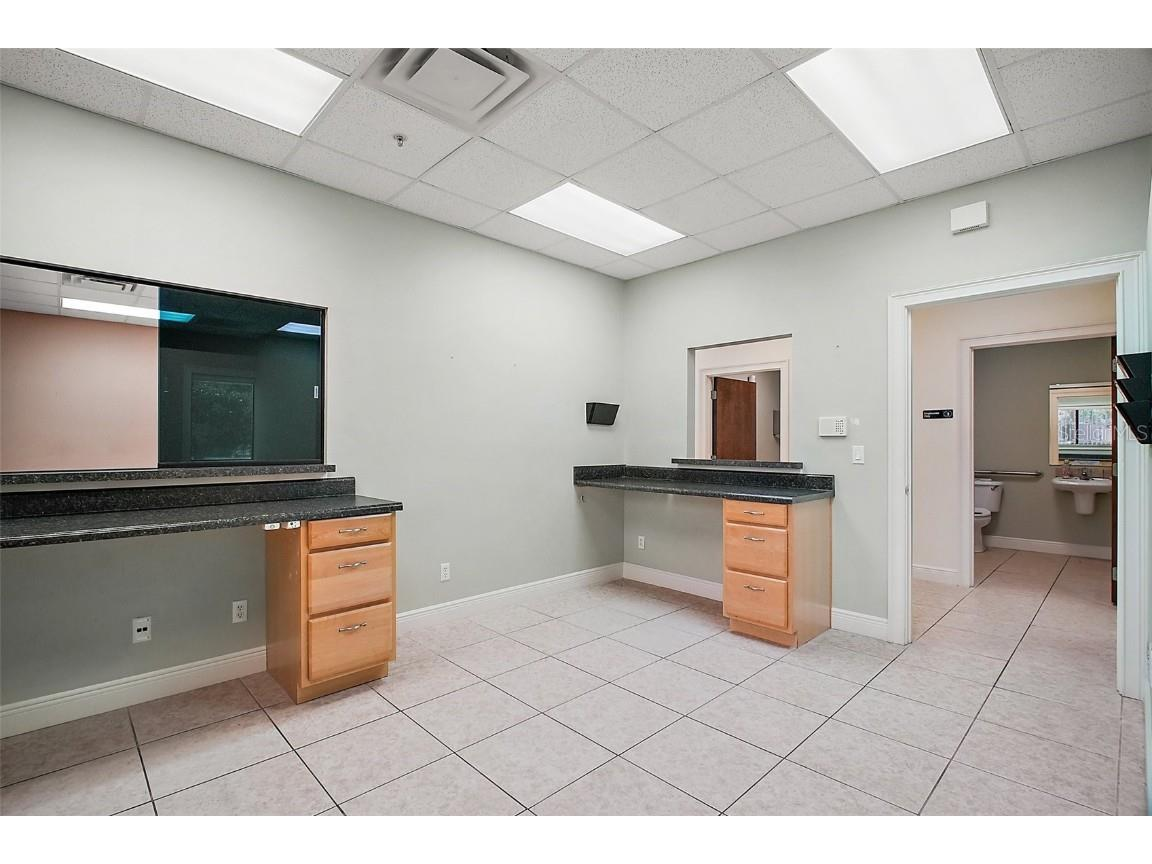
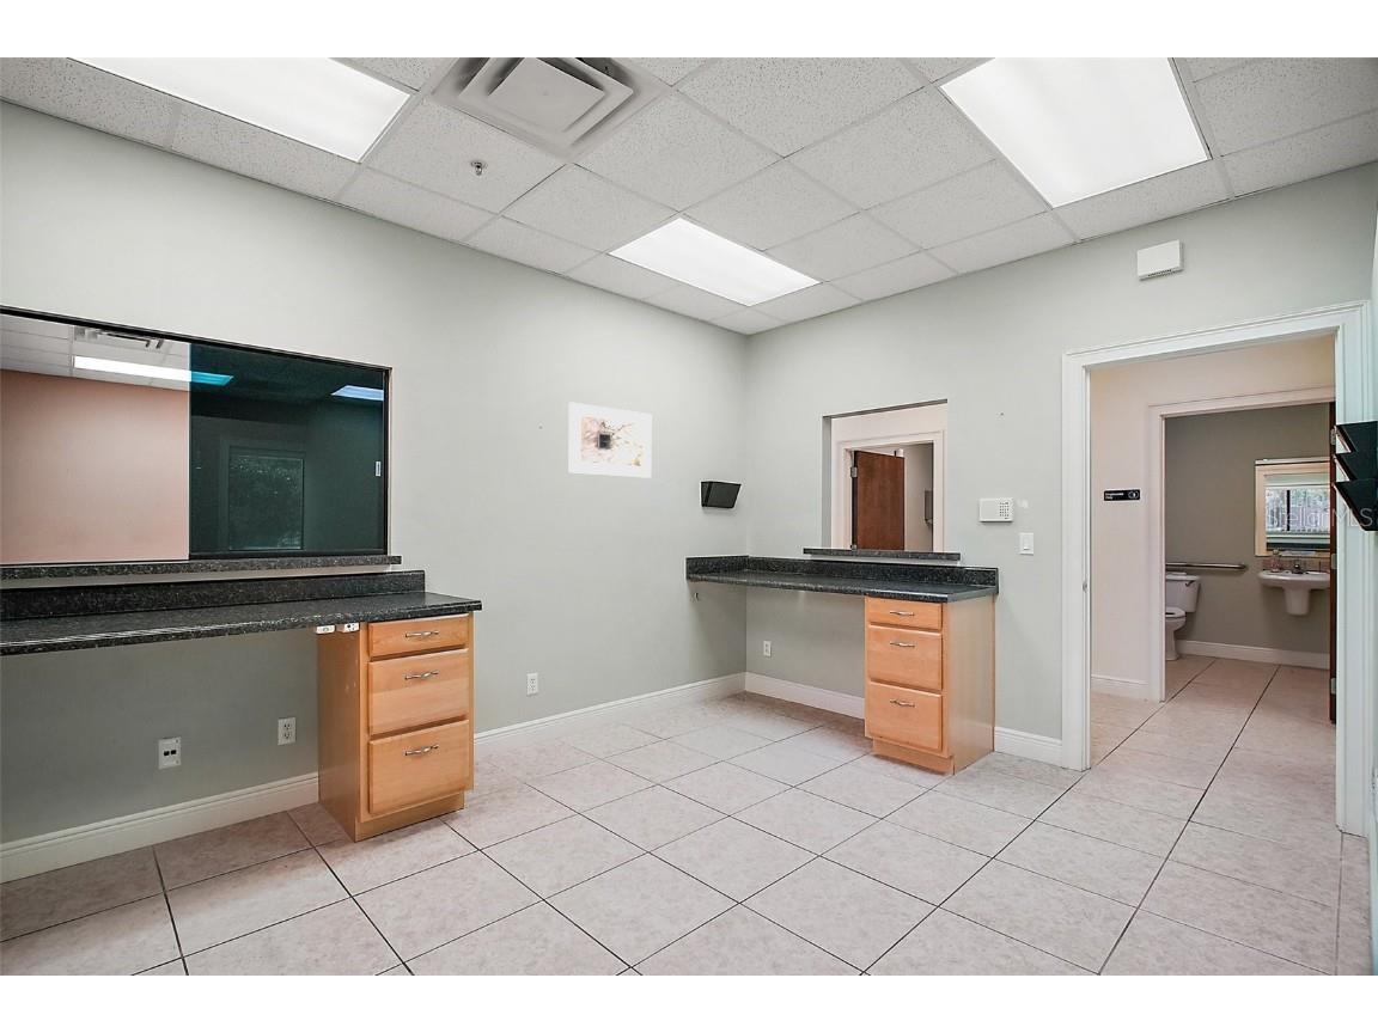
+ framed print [568,402,652,479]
